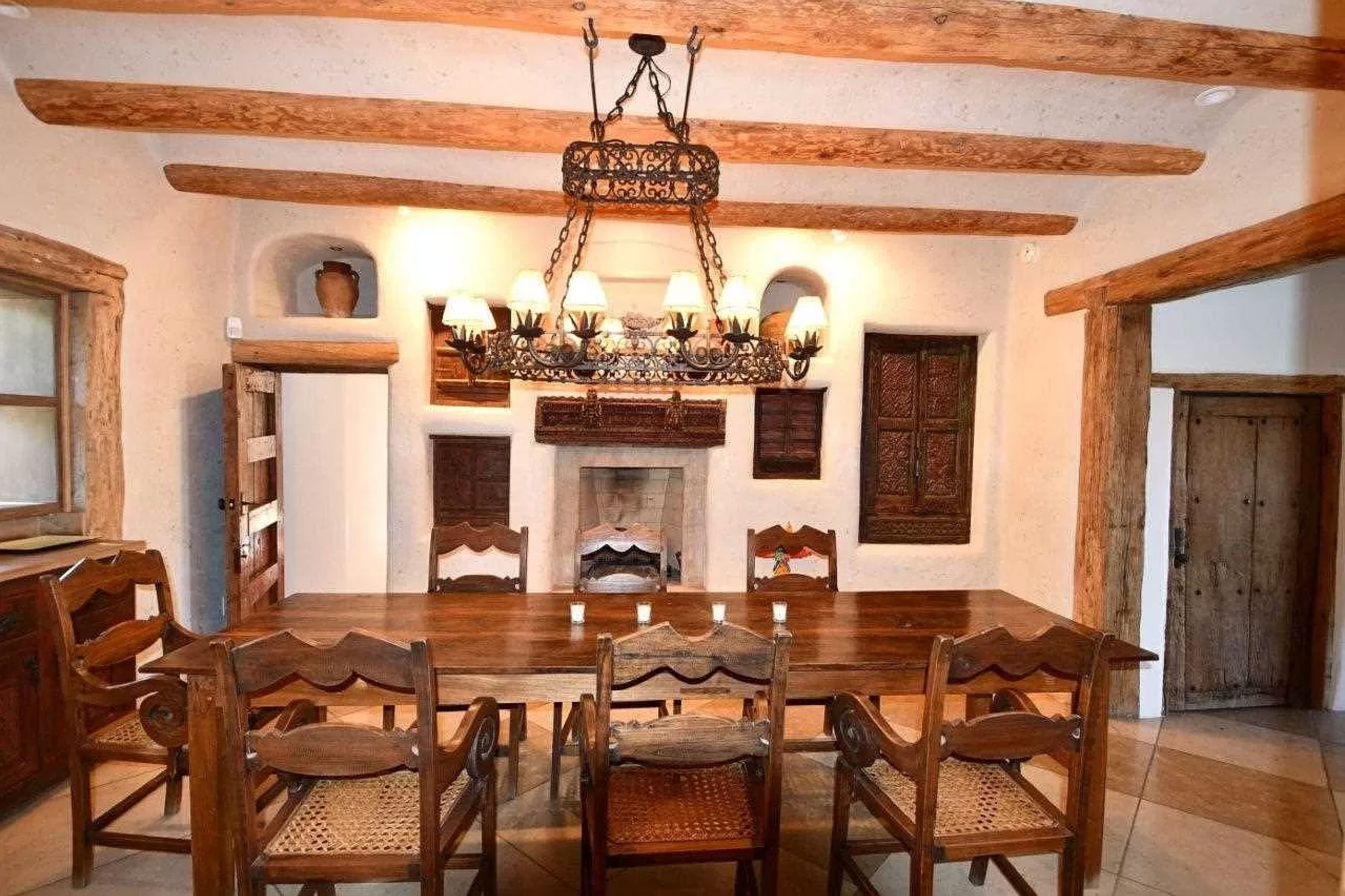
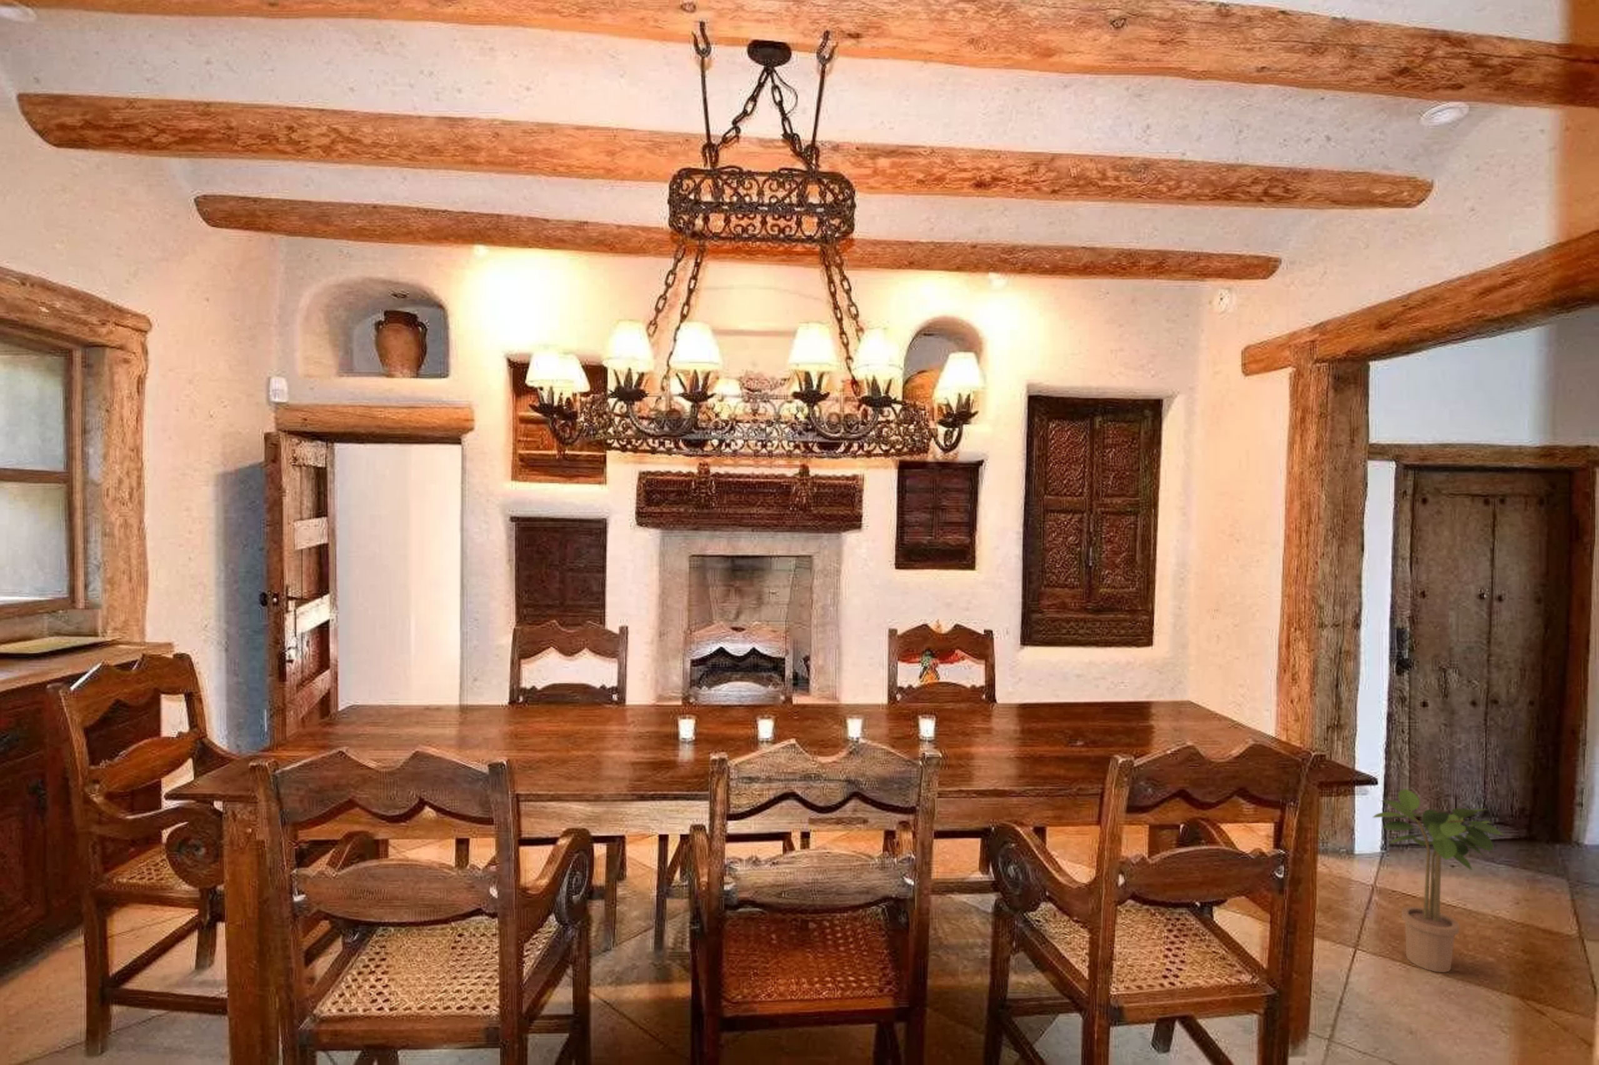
+ potted plant [1372,788,1505,973]
